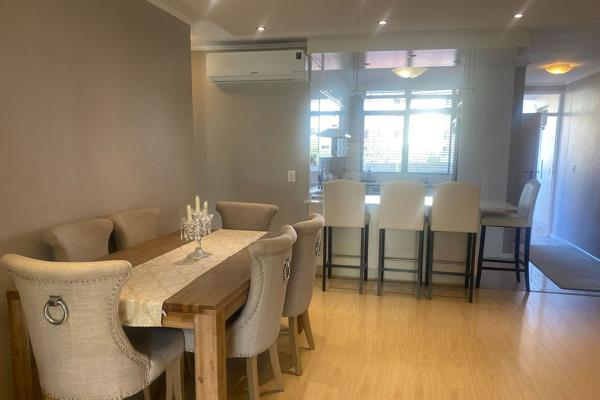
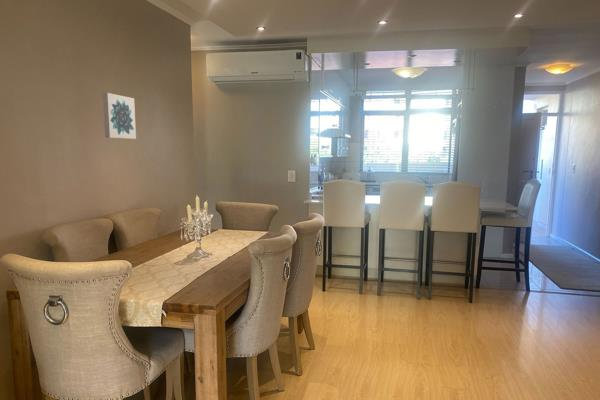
+ wall art [102,92,137,140]
